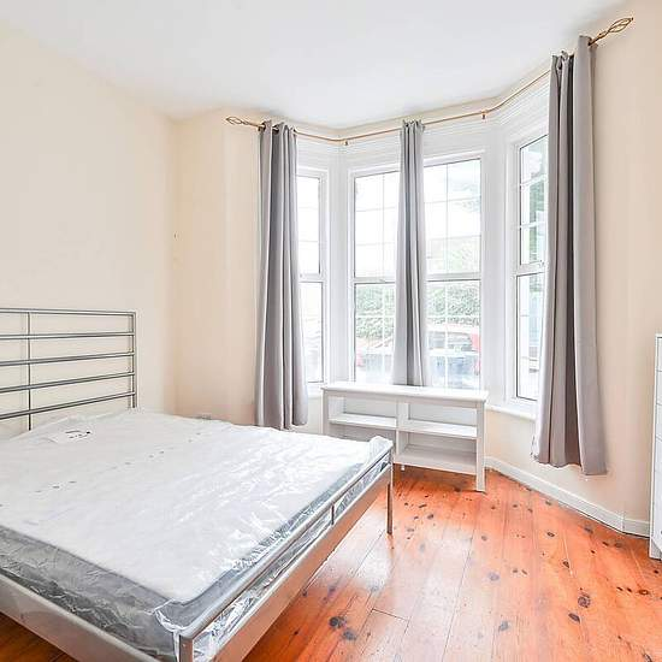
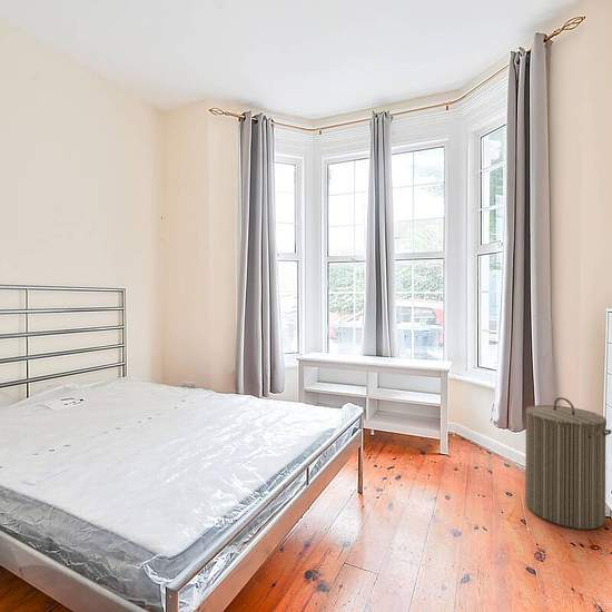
+ laundry hamper [524,396,612,531]
